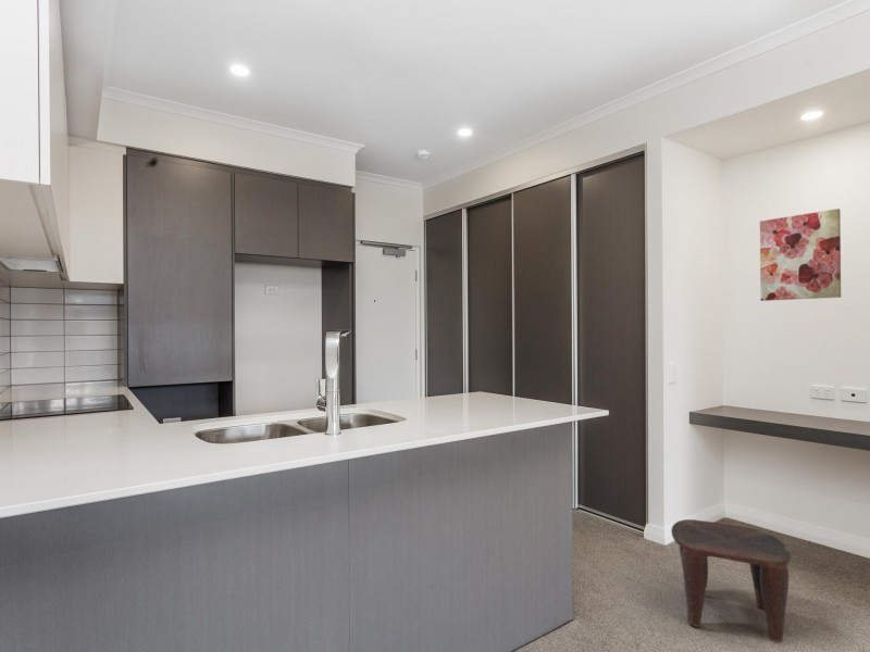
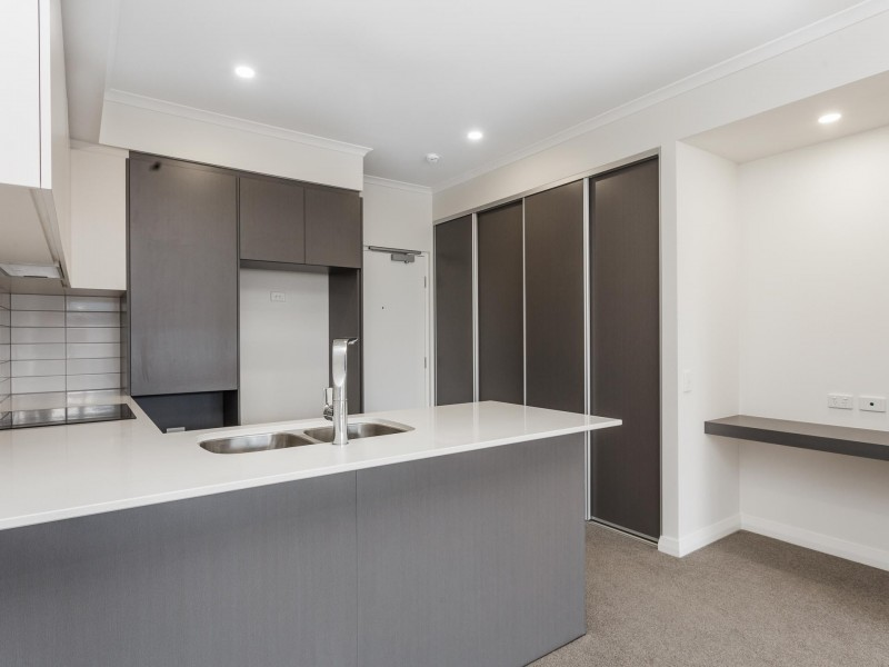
- stool [670,518,792,643]
- wall art [759,208,842,302]
